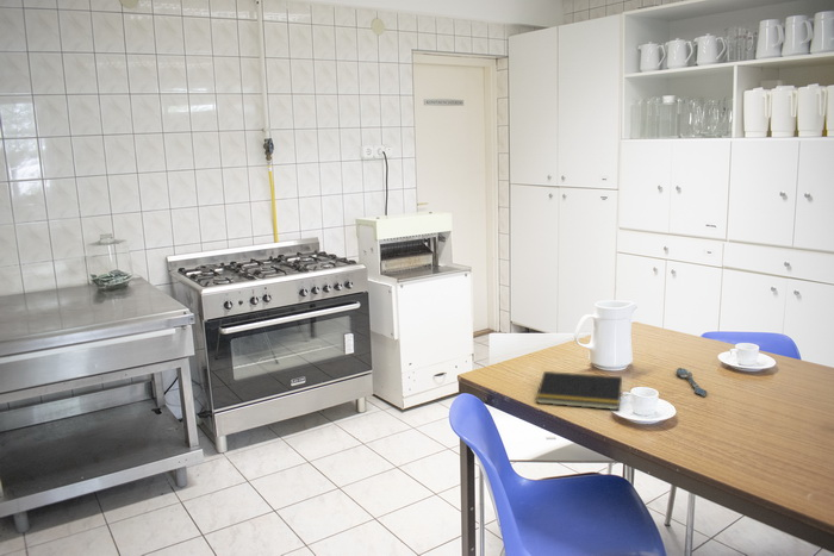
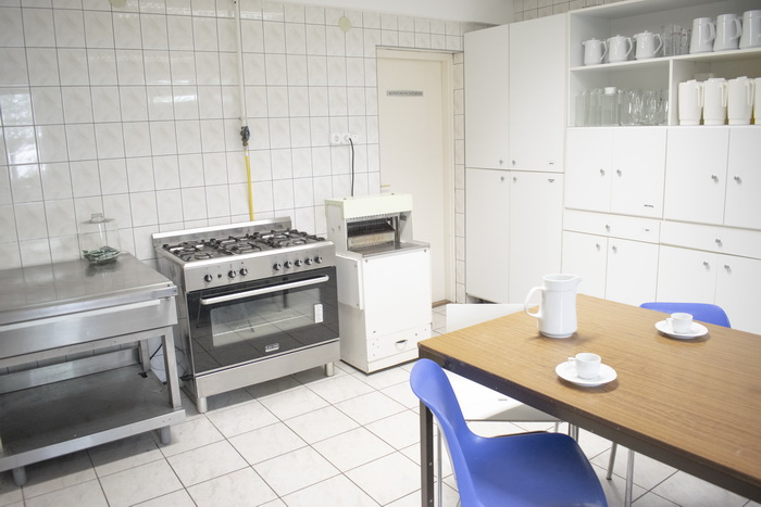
- notepad [535,370,623,411]
- spoon [676,367,709,398]
